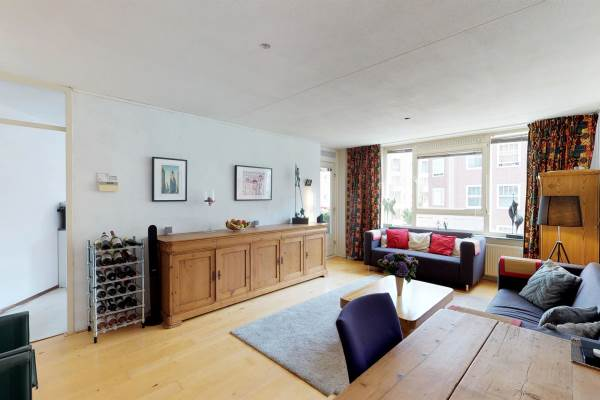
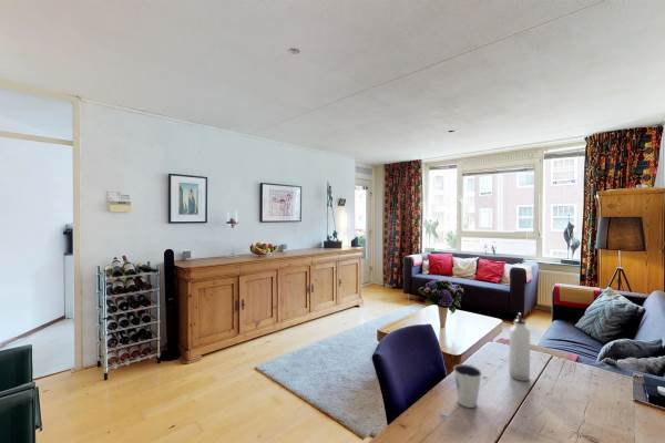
+ water bottle [508,312,531,382]
+ dixie cup [452,363,483,409]
